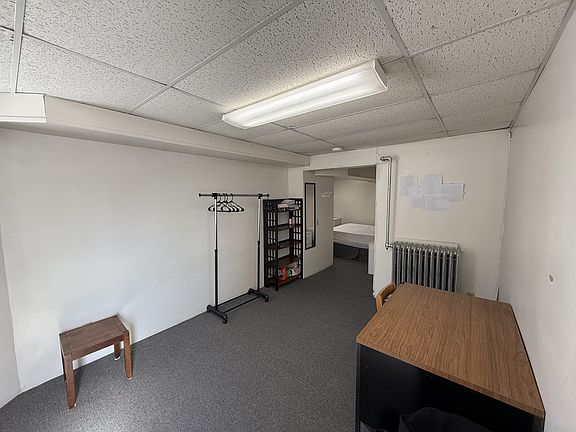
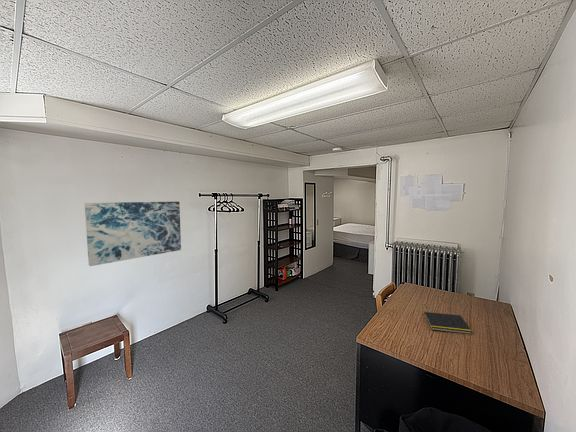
+ wall art [84,201,182,267]
+ notepad [422,311,473,335]
